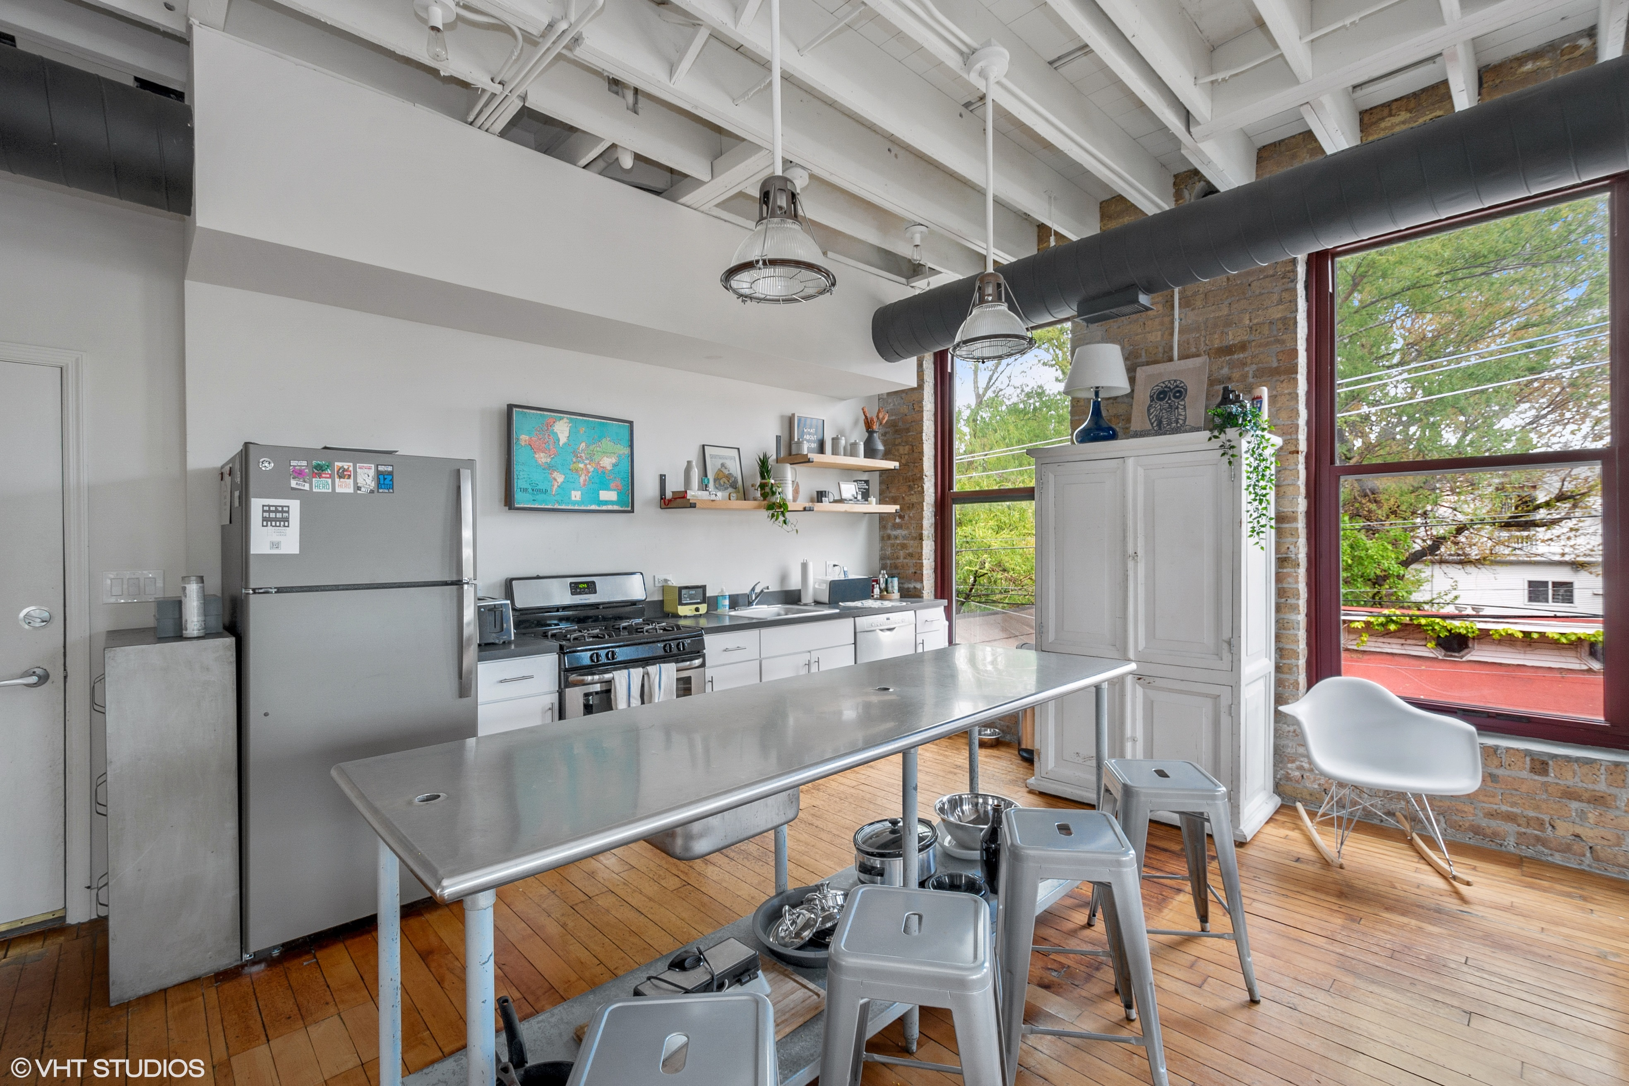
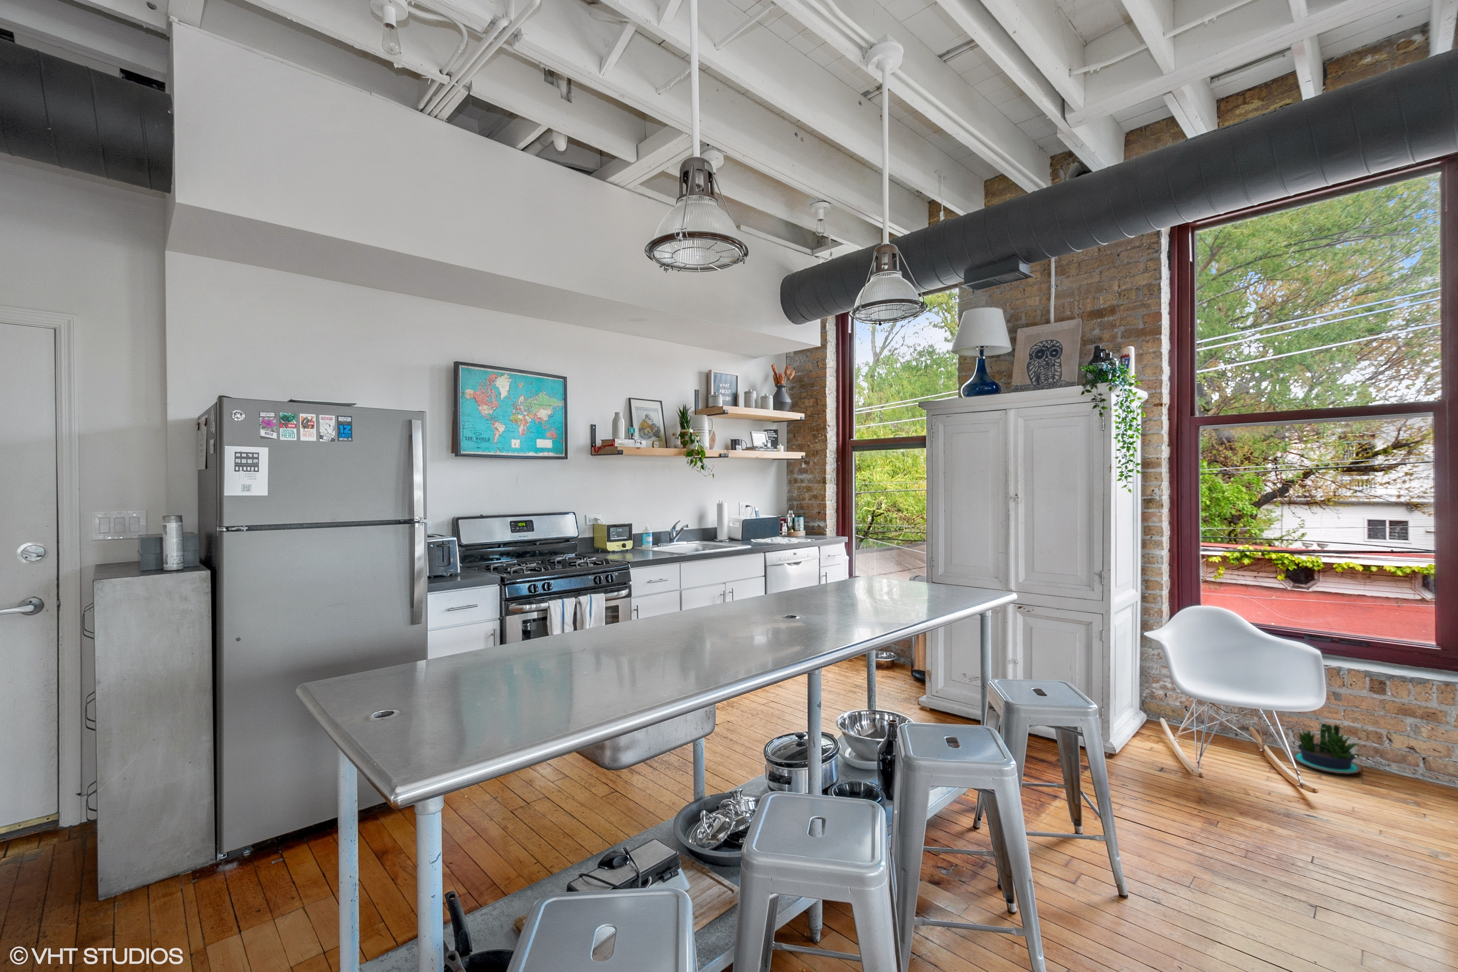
+ potted plant [1292,724,1373,775]
